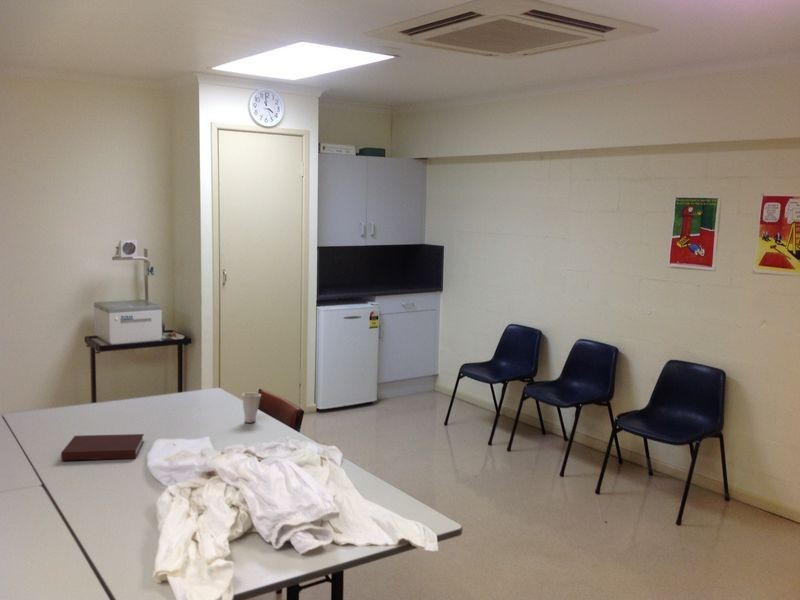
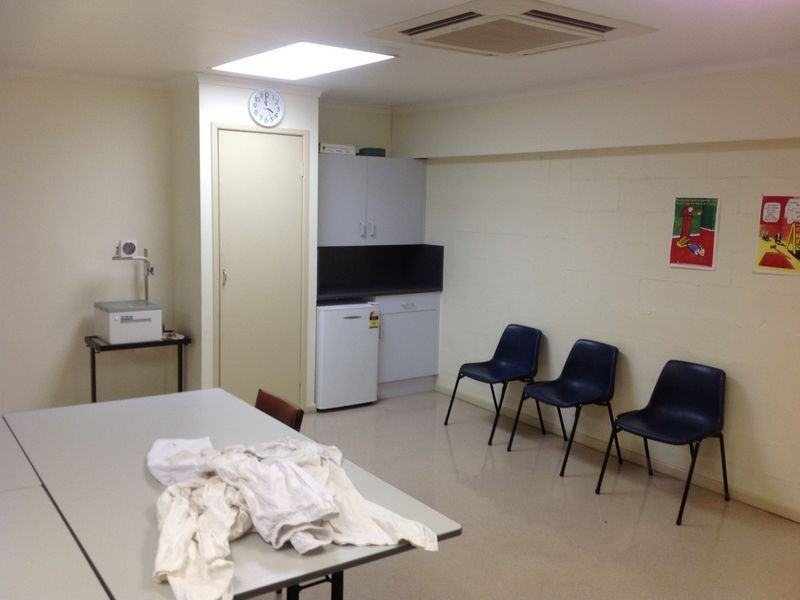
- cup [241,392,262,424]
- notebook [60,433,145,462]
